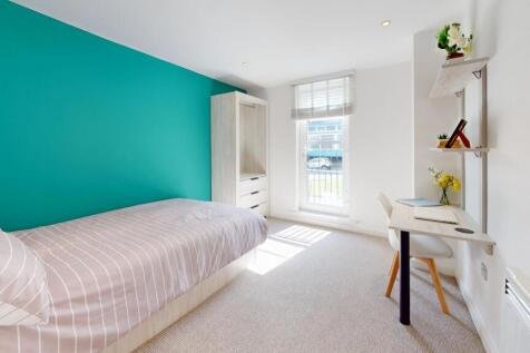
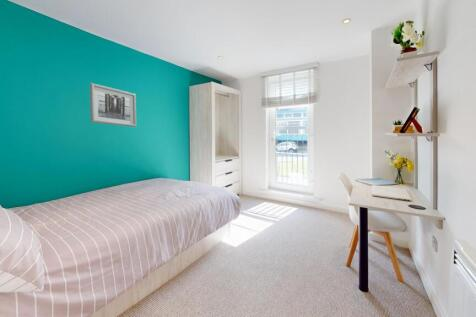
+ wall art [89,82,137,128]
